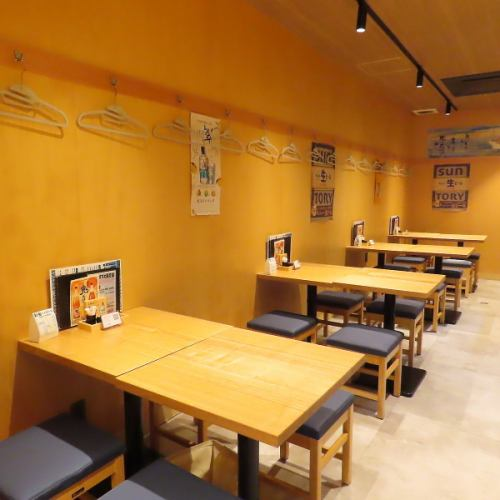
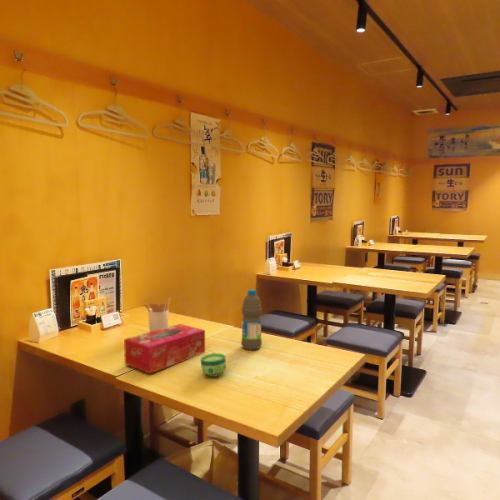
+ utensil holder [142,297,172,332]
+ tissue box [123,323,206,375]
+ water bottle [240,289,263,351]
+ cup [200,352,227,378]
